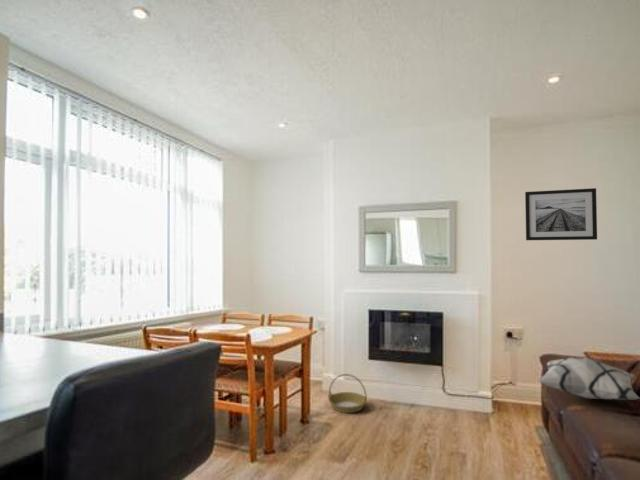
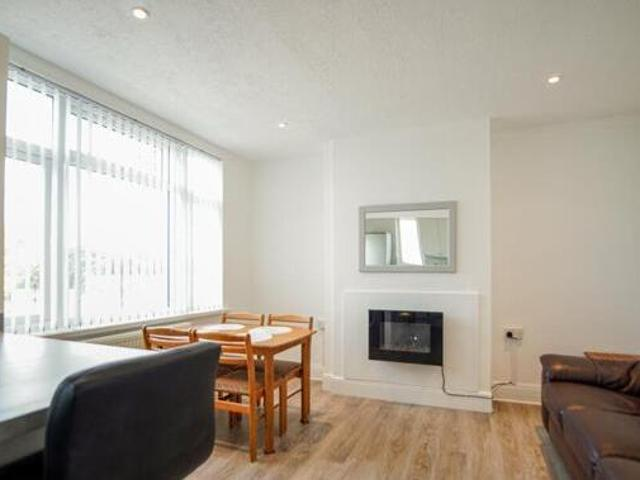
- basket [327,373,368,414]
- decorative pillow [537,356,640,401]
- wall art [524,187,598,241]
